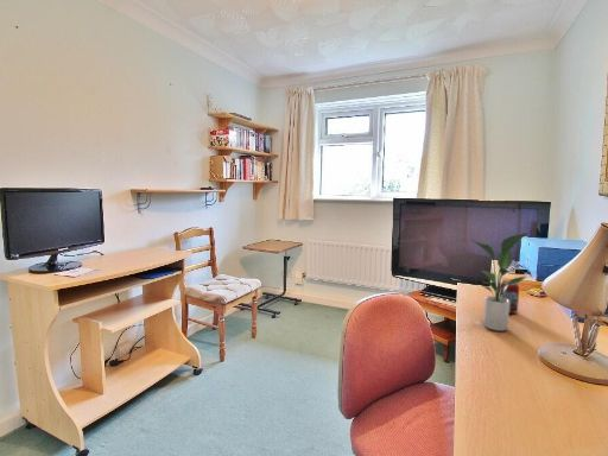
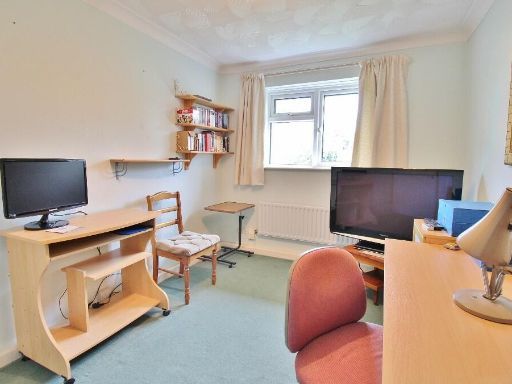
- potted plant [470,232,528,332]
- beverage can [499,279,520,315]
